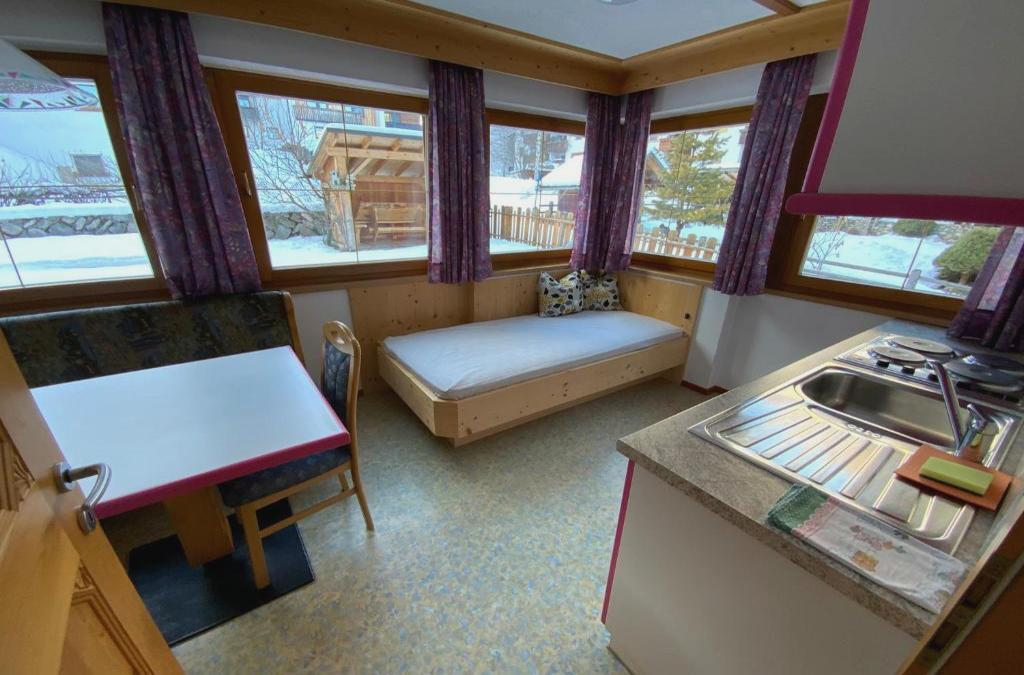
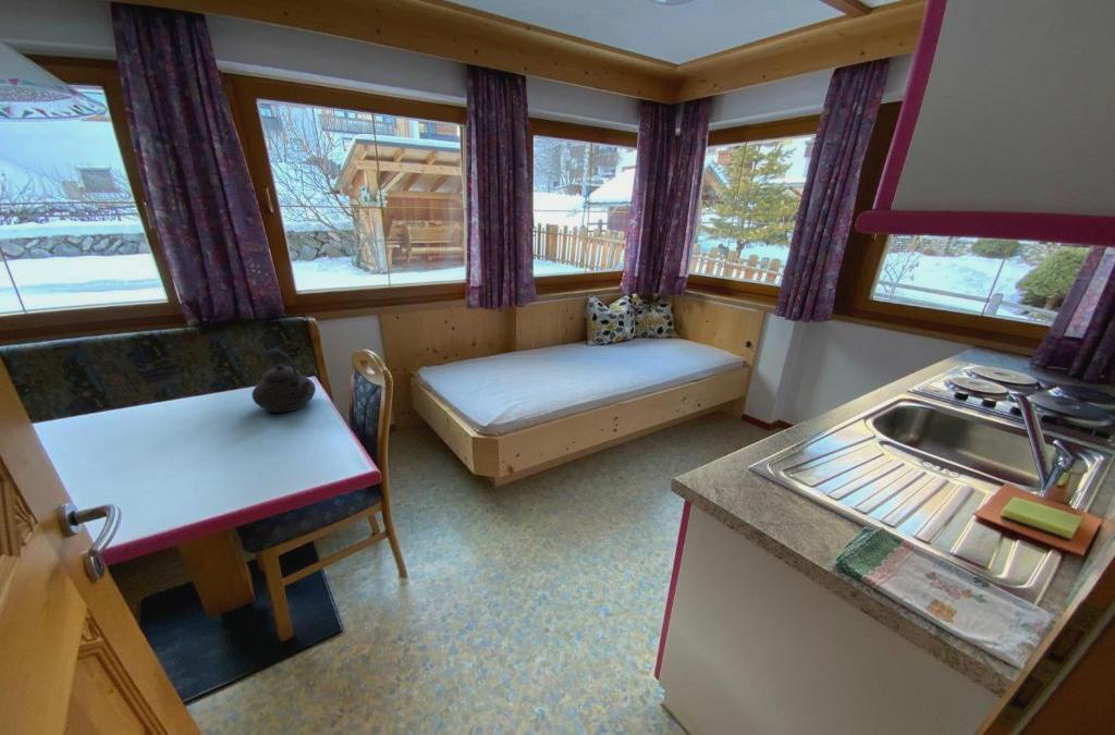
+ teapot [250,348,317,414]
